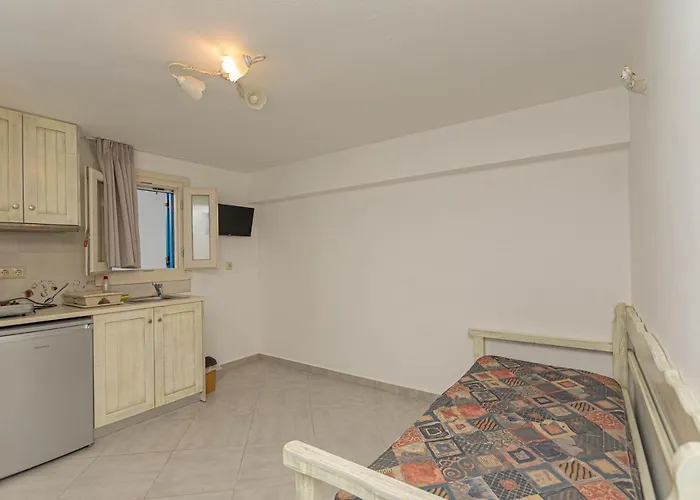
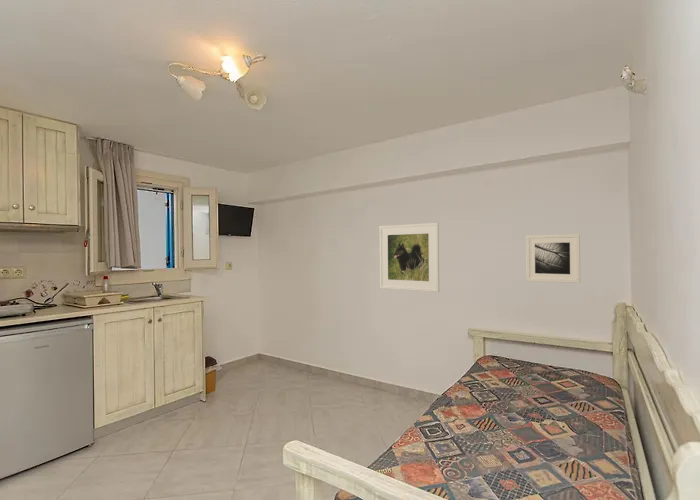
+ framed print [378,222,440,293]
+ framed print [525,233,581,284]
